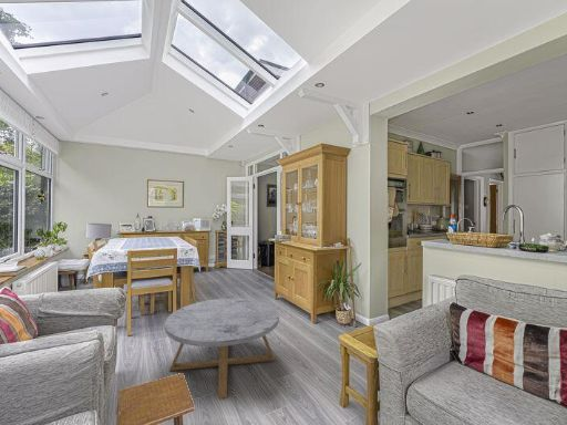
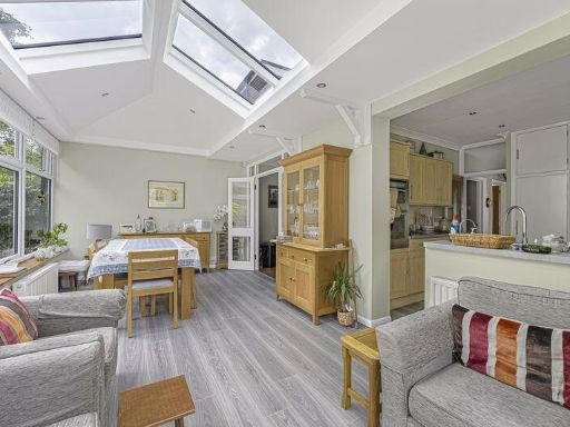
- coffee table [164,297,280,400]
